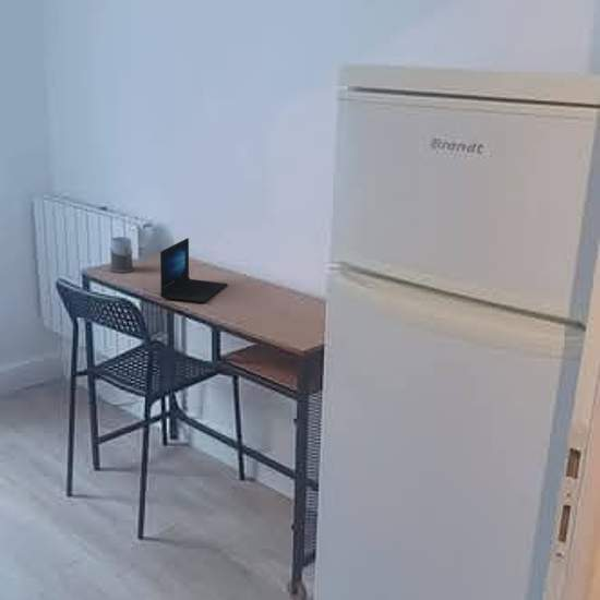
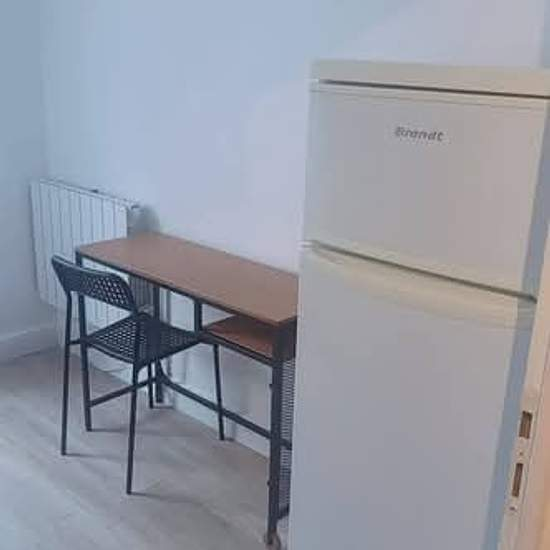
- mug [108,236,135,274]
- laptop [159,238,229,303]
